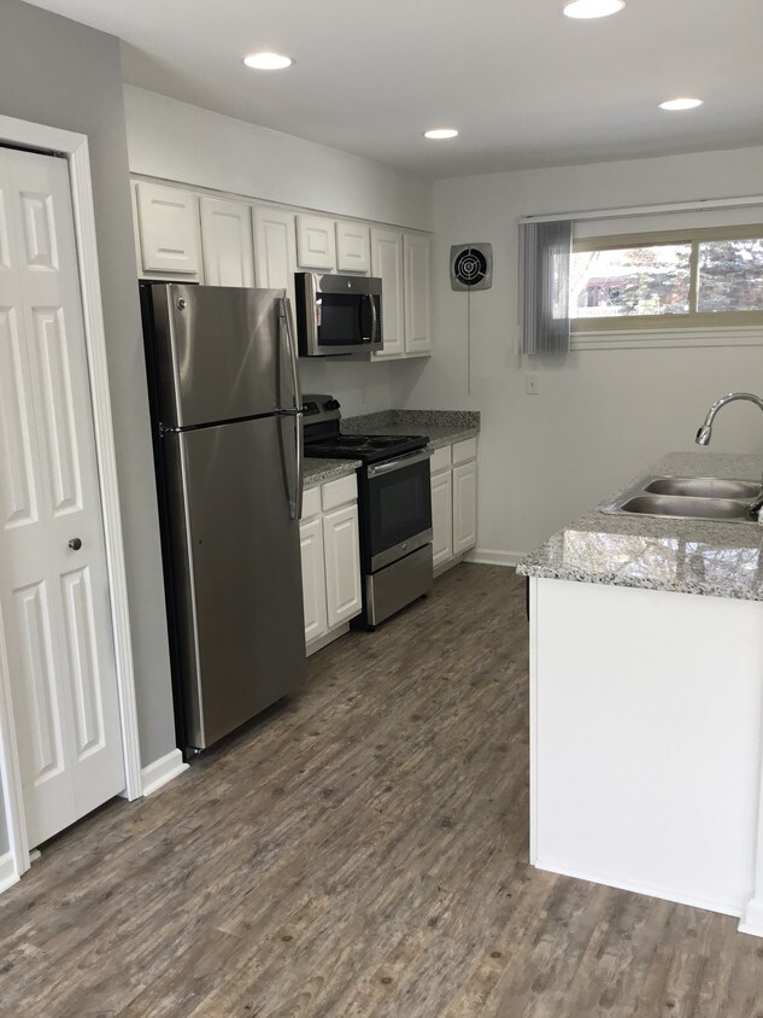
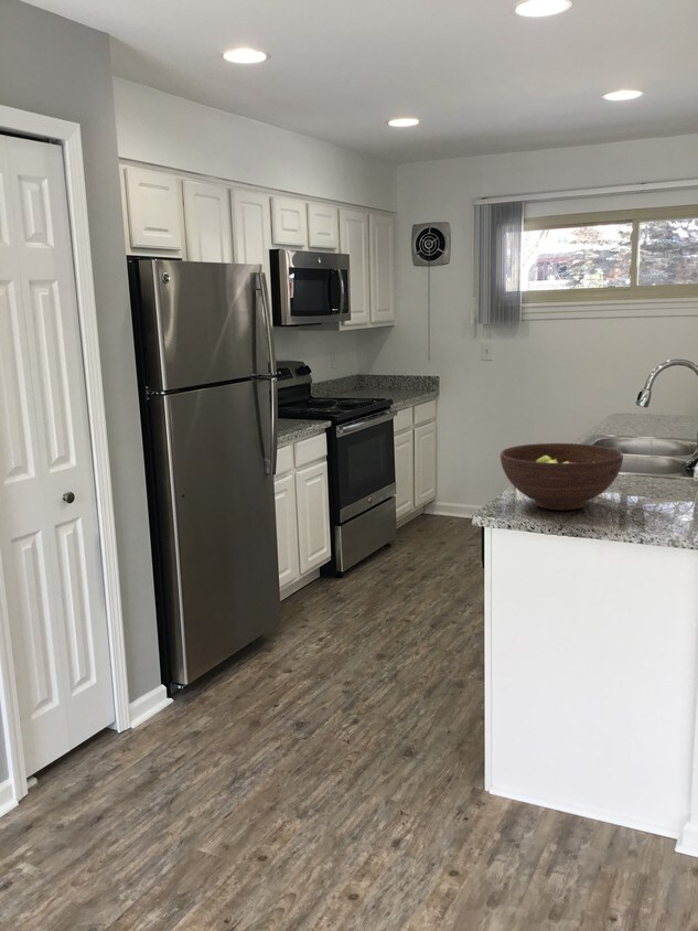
+ fruit bowl [500,442,624,512]
